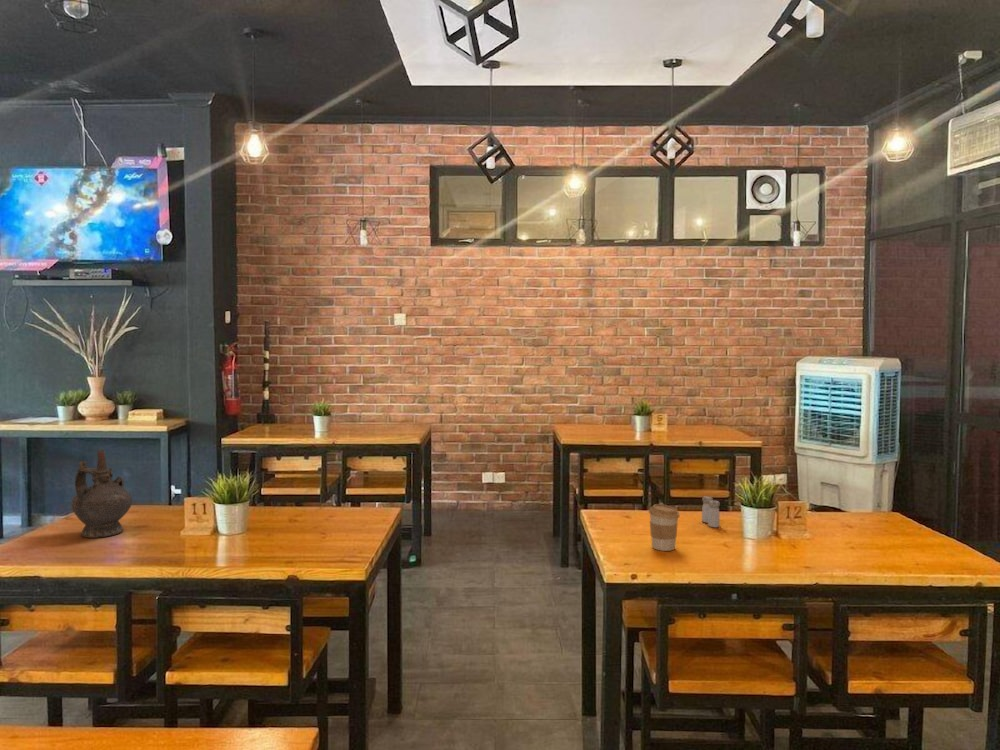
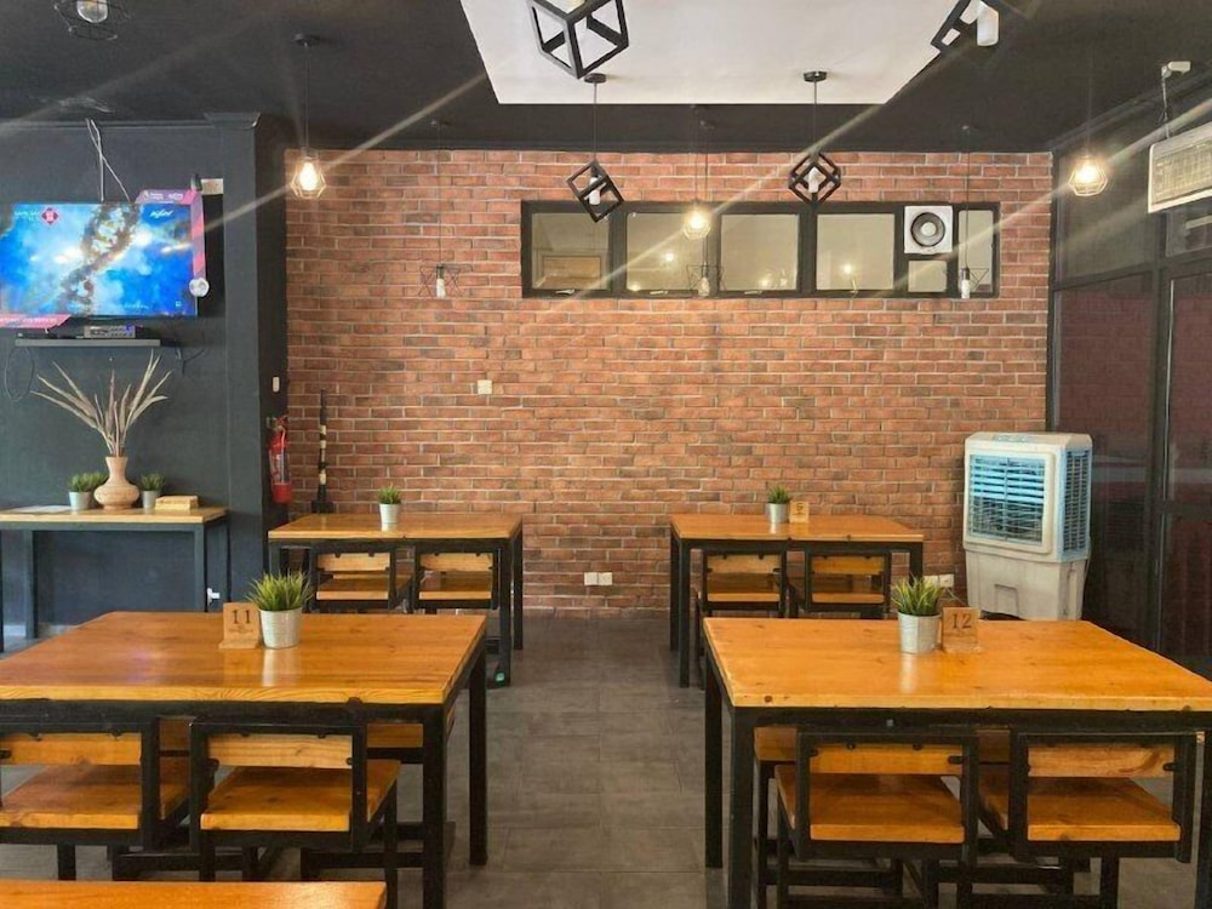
- salt and pepper shaker [701,495,721,528]
- coffee cup [648,503,681,552]
- ceremonial vessel [71,449,133,539]
